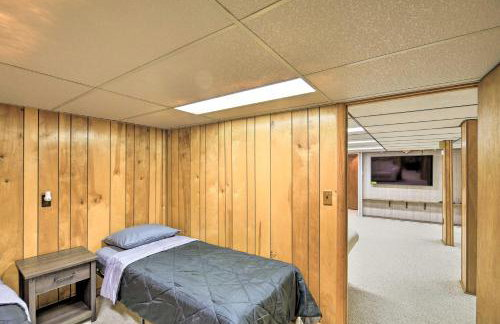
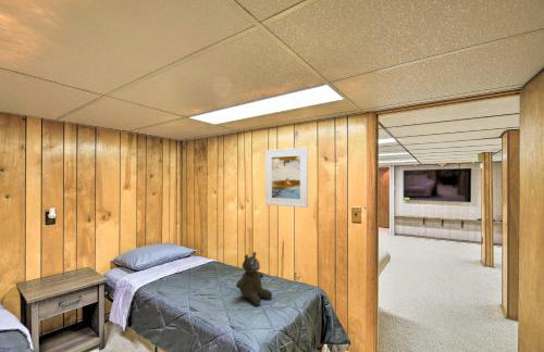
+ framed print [264,147,309,209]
+ teddy bear [235,251,273,306]
